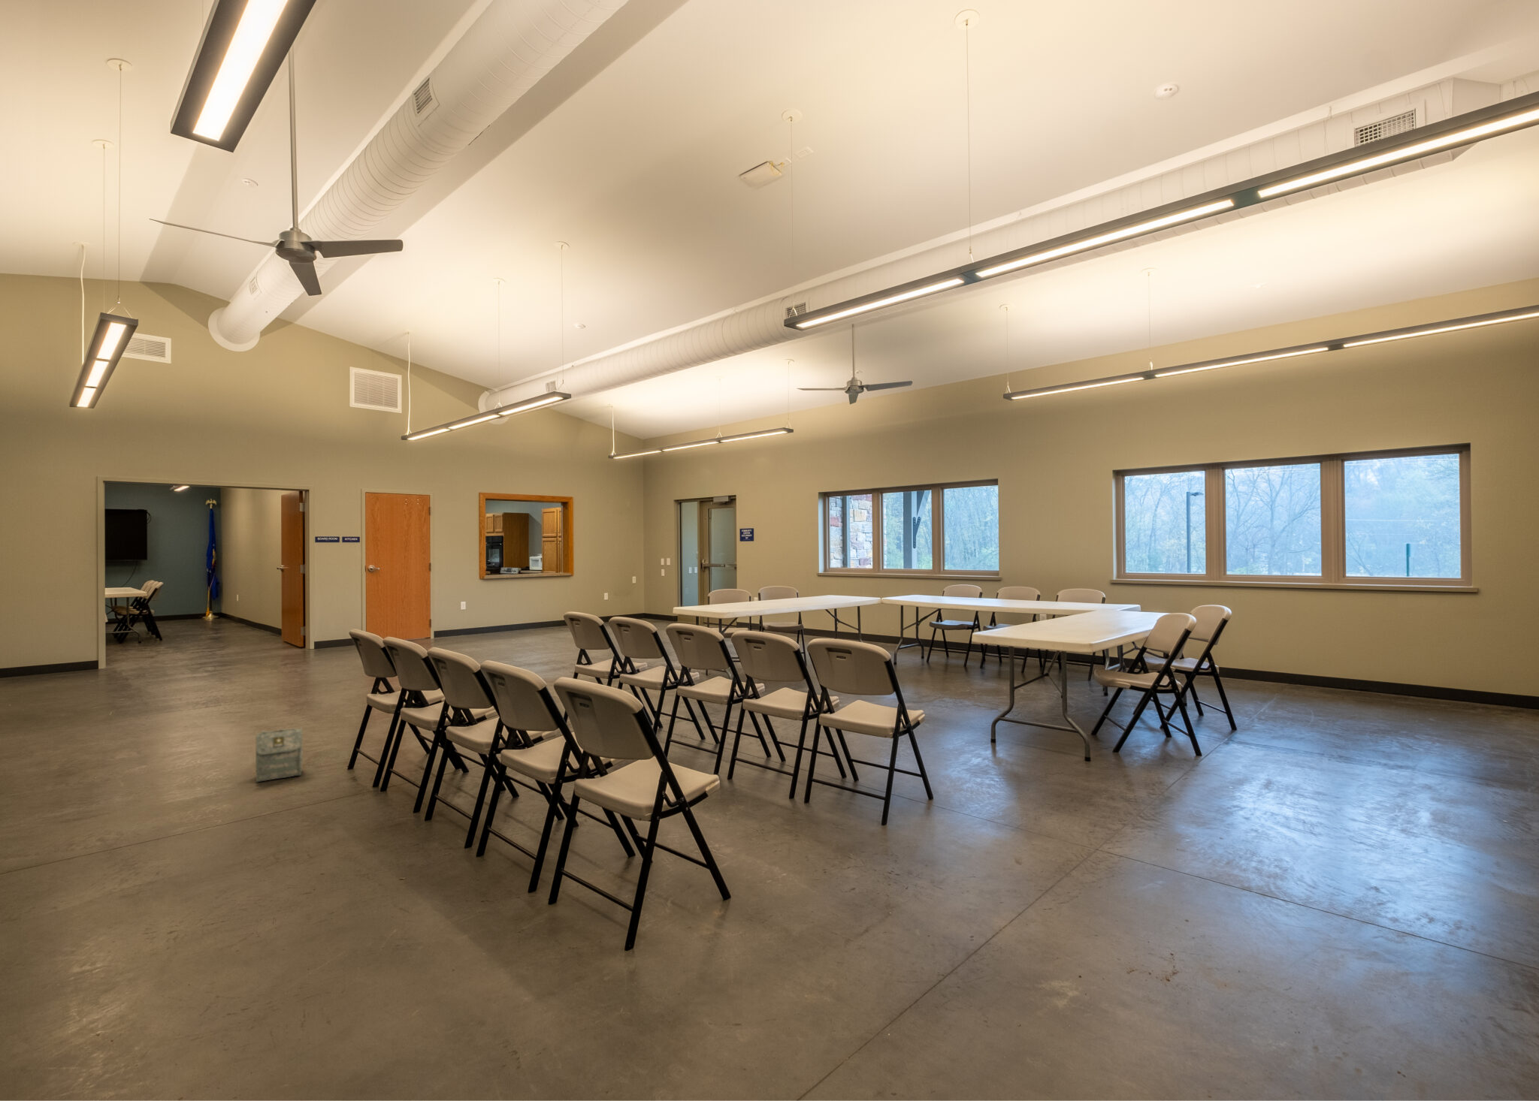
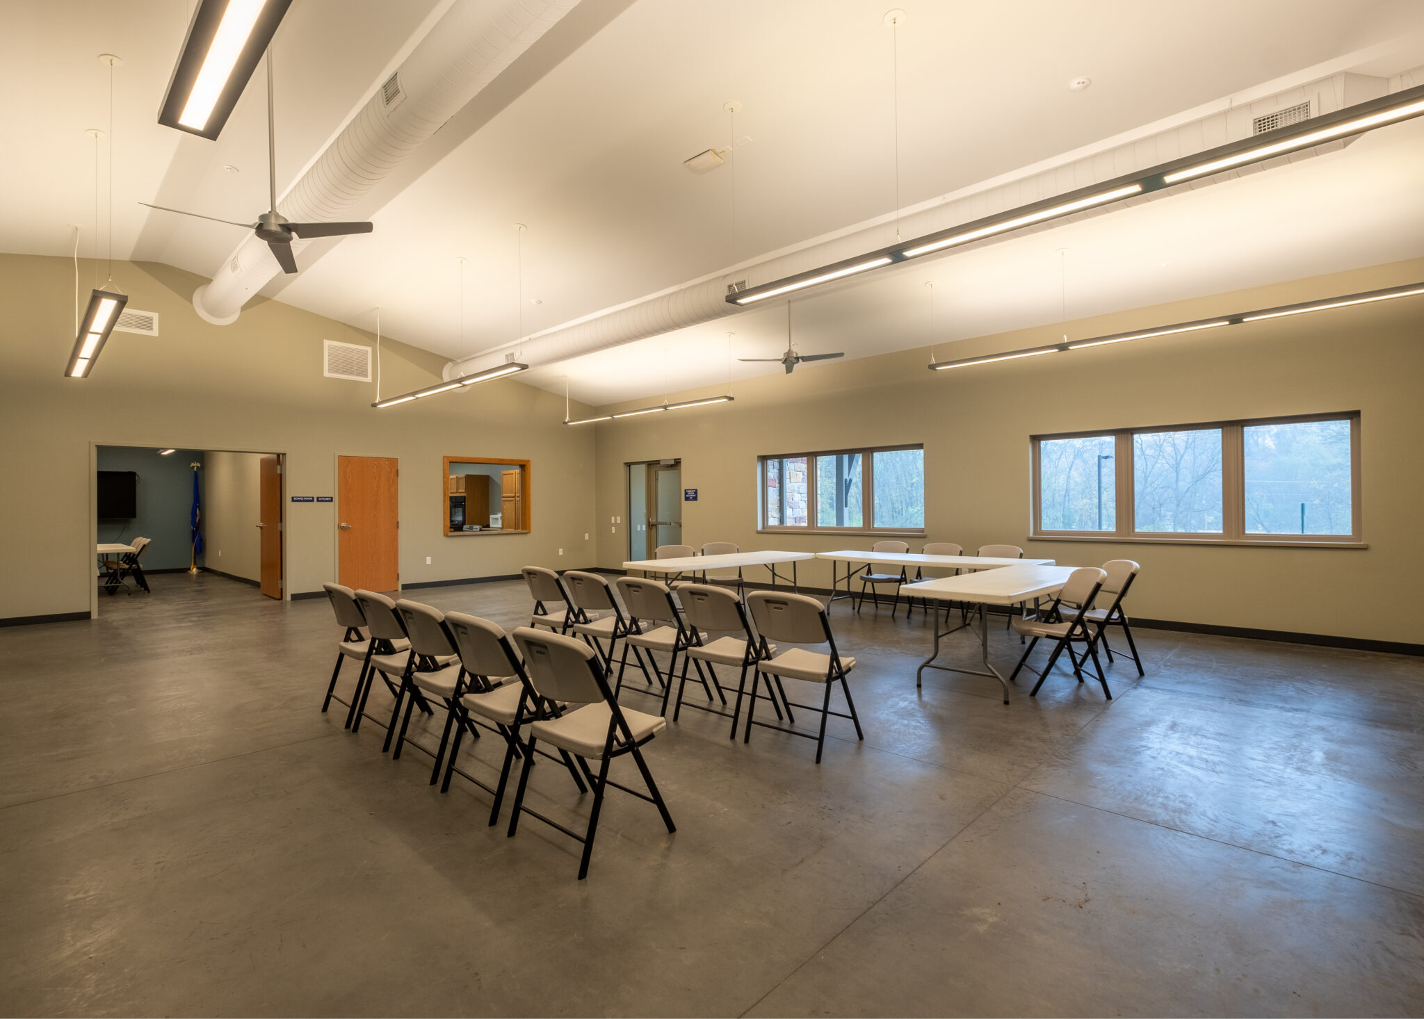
- bag [255,728,304,783]
